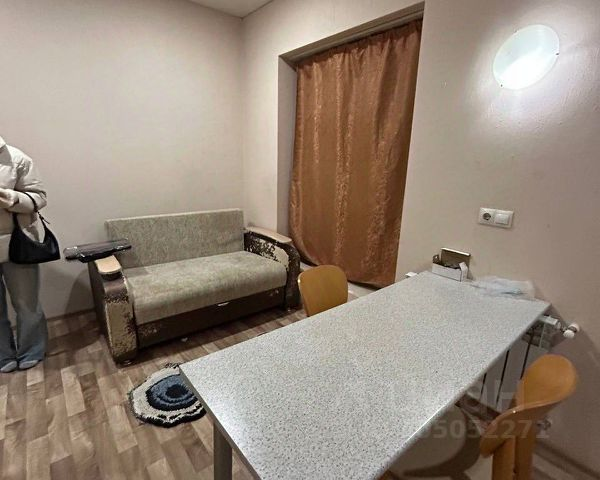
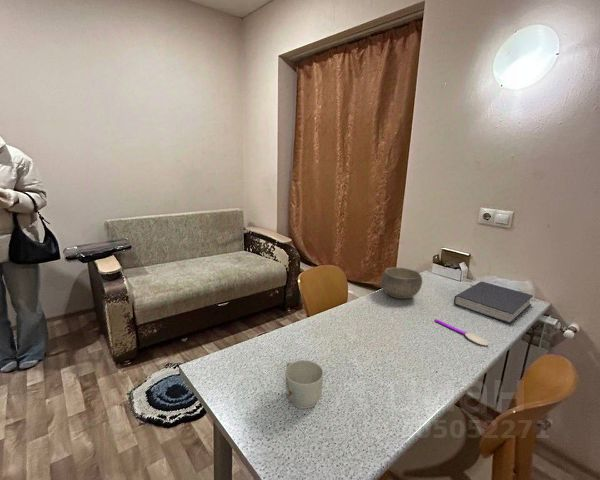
+ bowl [380,266,423,300]
+ mug [284,359,324,409]
+ book [453,281,534,325]
+ spoon [434,318,489,347]
